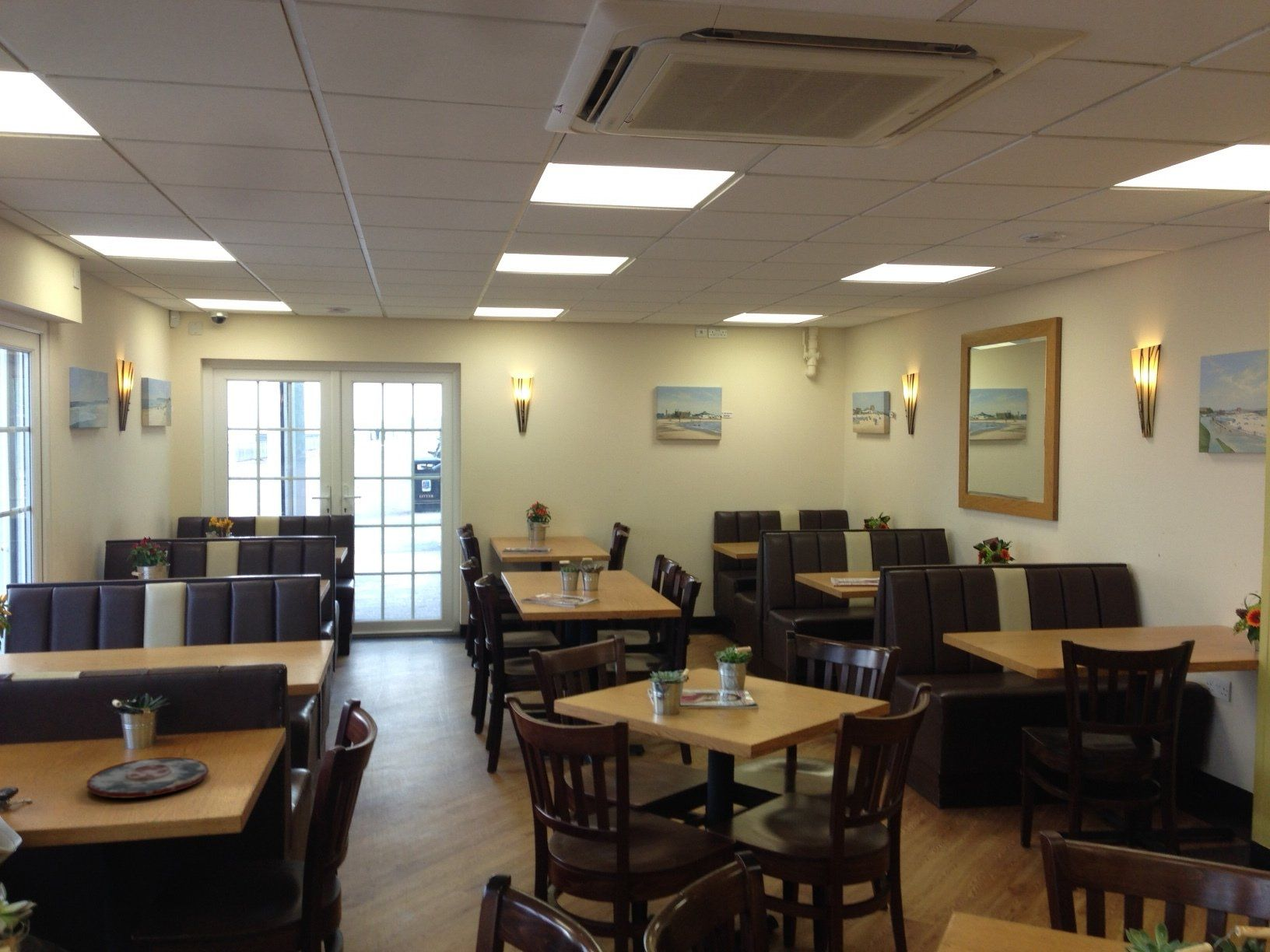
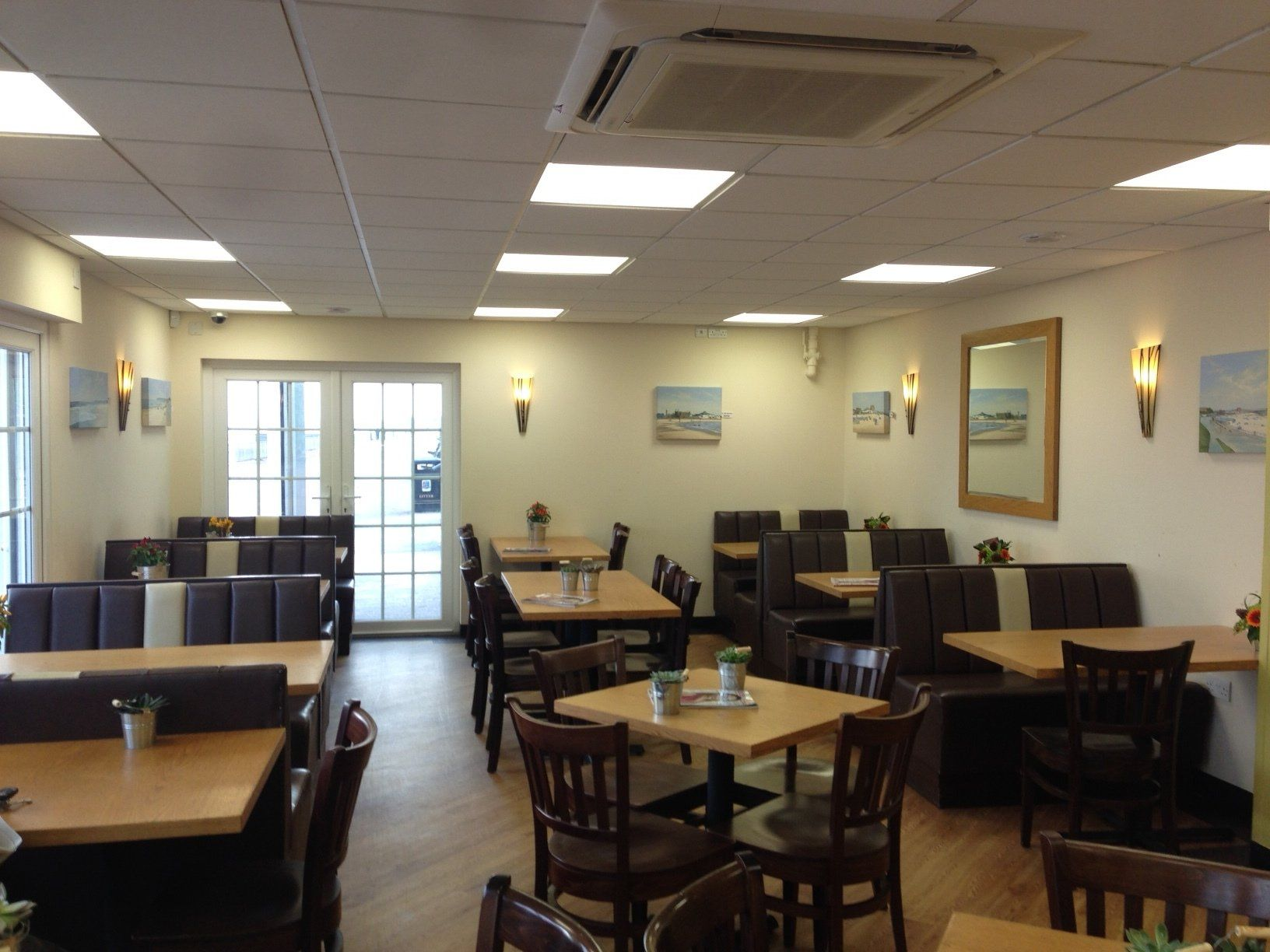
- plate [86,756,209,799]
